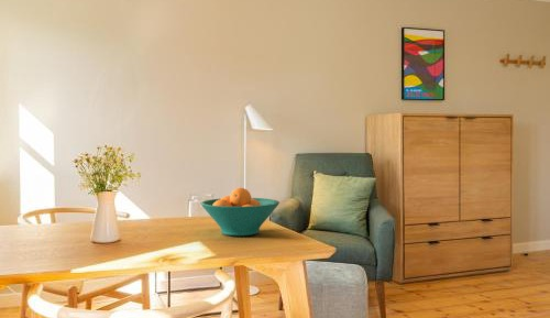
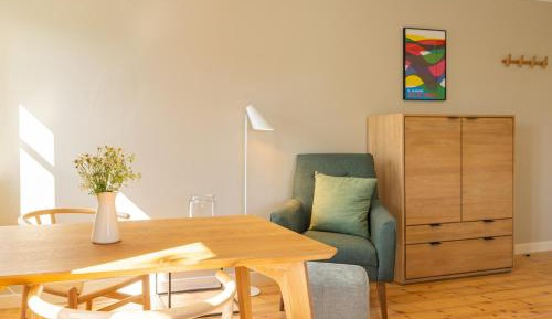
- fruit bowl [200,187,280,237]
